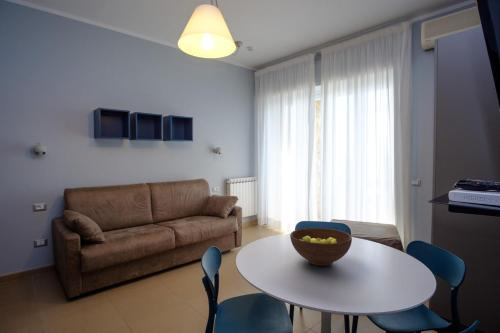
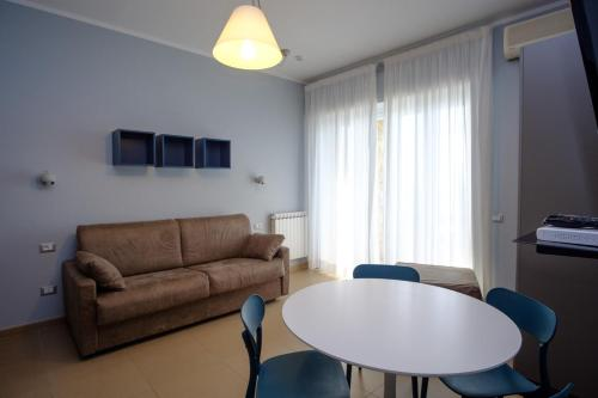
- fruit bowl [289,227,353,267]
